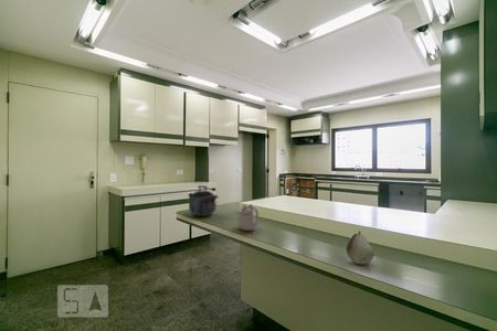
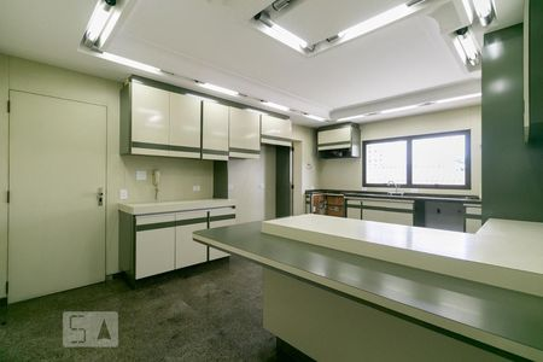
- fruit [346,231,376,266]
- teapot [237,203,261,232]
- kettle [187,184,220,217]
